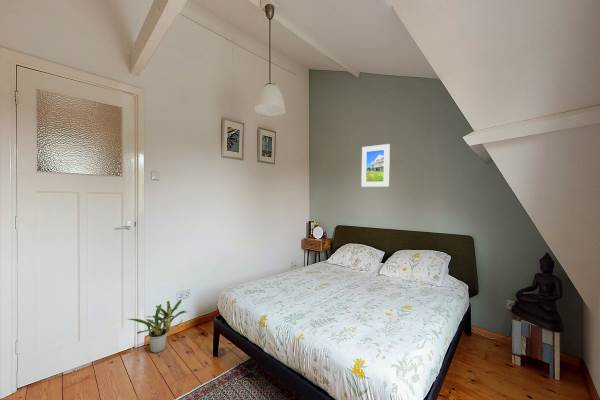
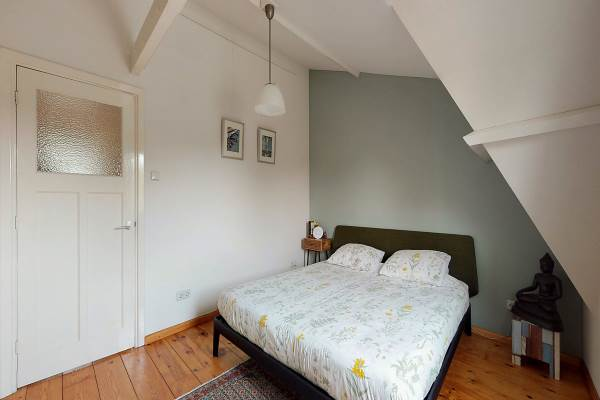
- potted plant [127,299,187,354]
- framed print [360,143,391,188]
